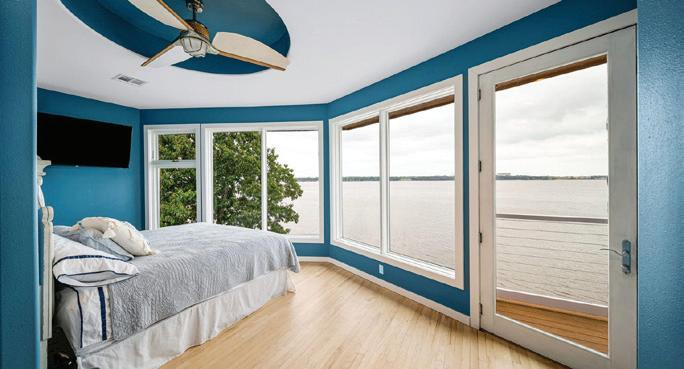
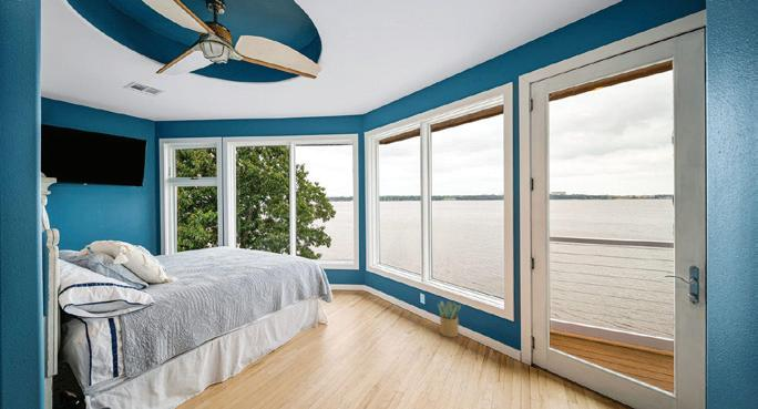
+ potted plant [437,299,462,338]
